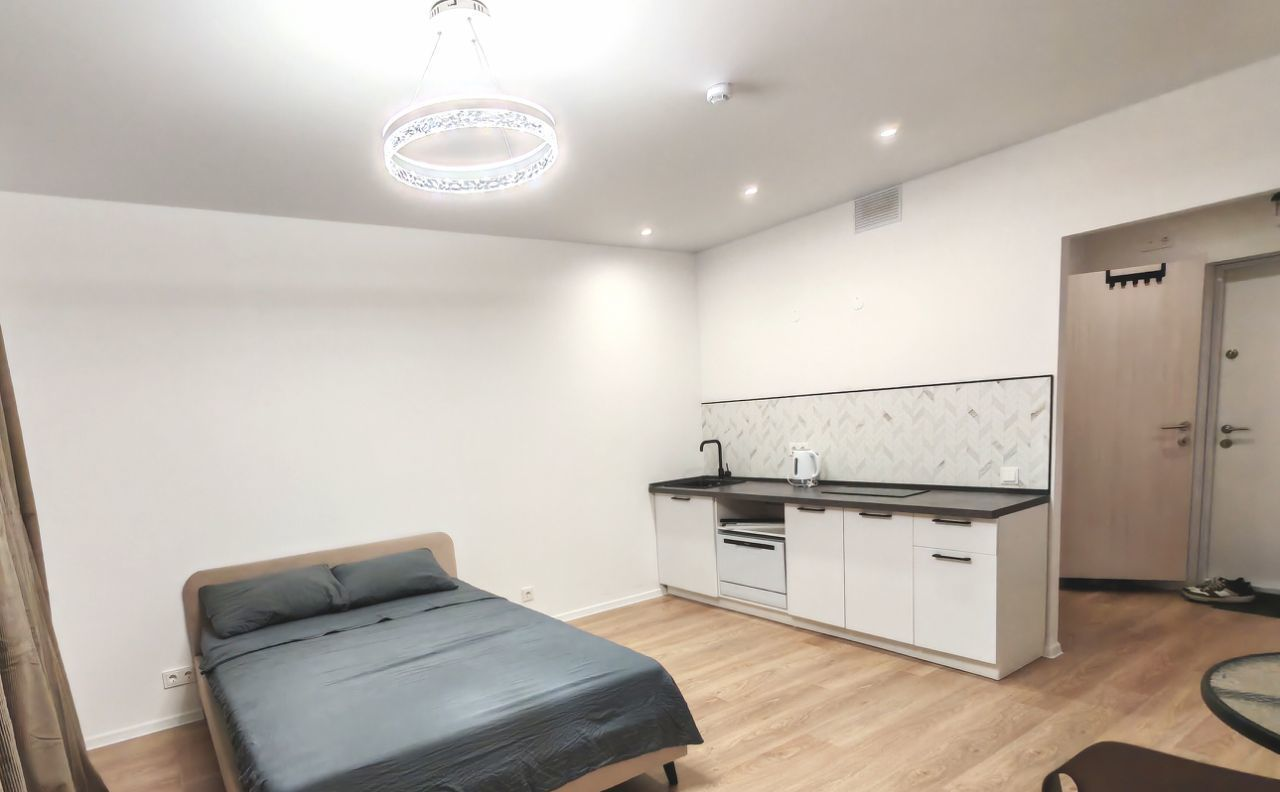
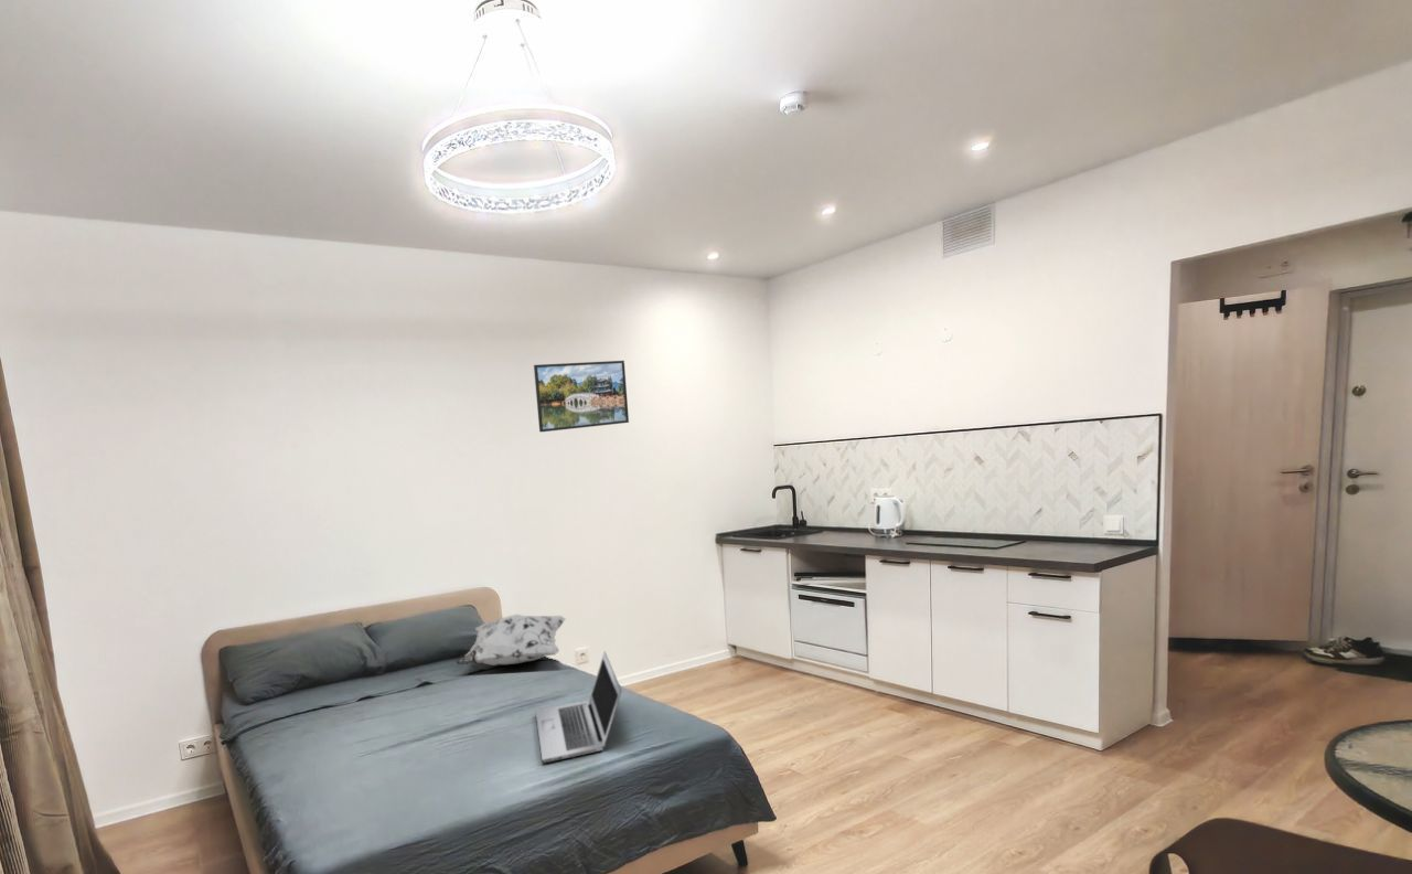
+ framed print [533,360,630,433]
+ decorative pillow [454,614,567,667]
+ laptop [535,650,623,765]
